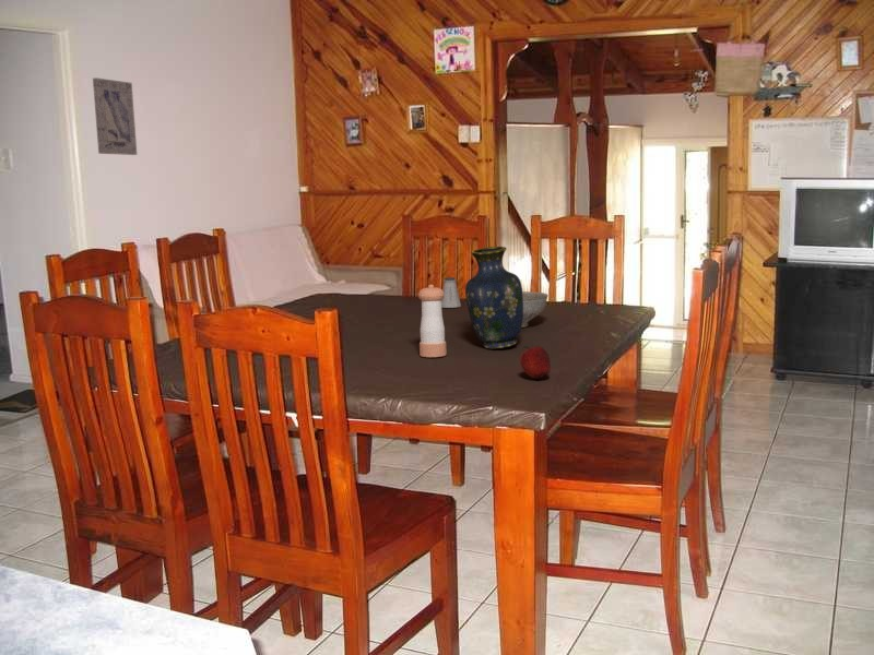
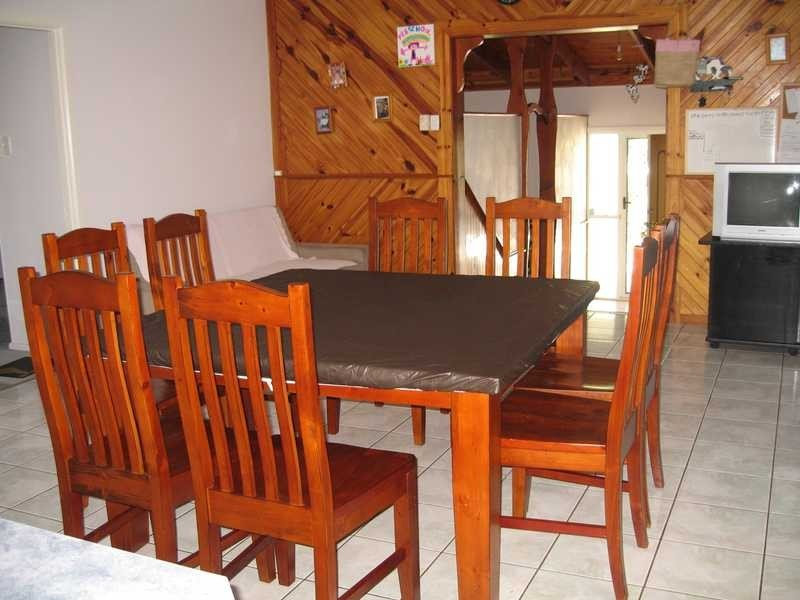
- vase [464,246,523,350]
- pepper shaker [417,284,448,358]
- saltshaker [441,276,462,309]
- wall art [92,76,138,156]
- decorative bowl [521,290,550,329]
- apple [519,345,552,380]
